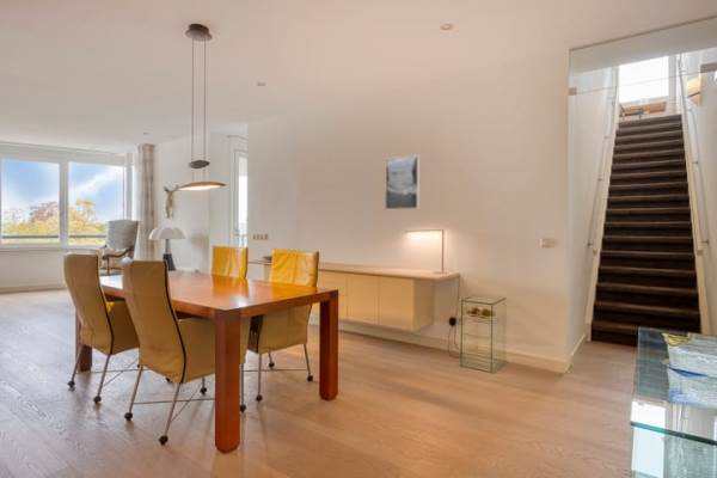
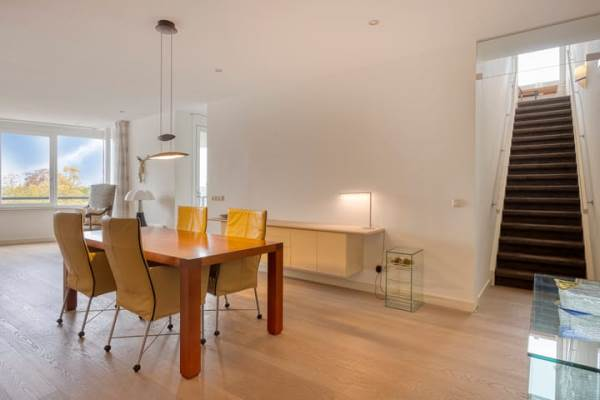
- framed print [384,154,421,210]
